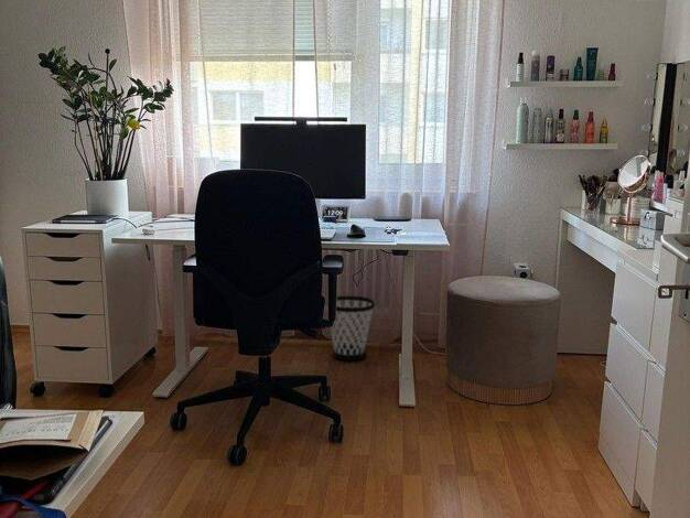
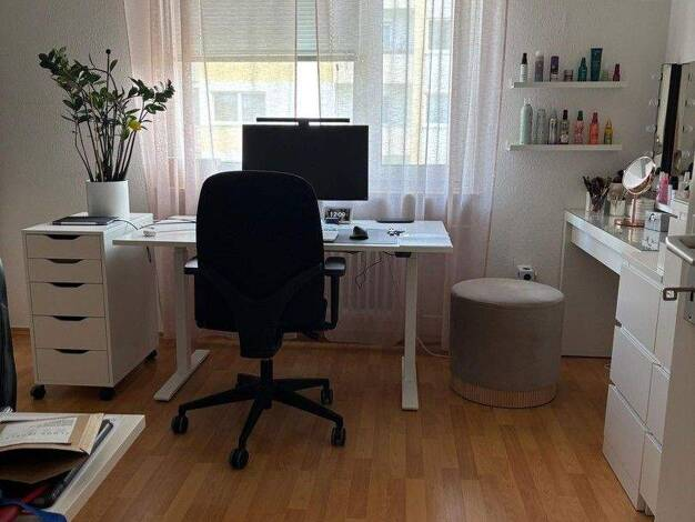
- wastebasket [330,294,376,361]
